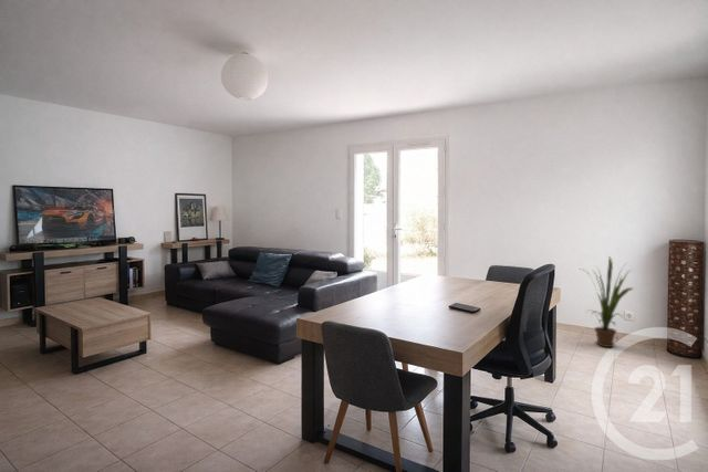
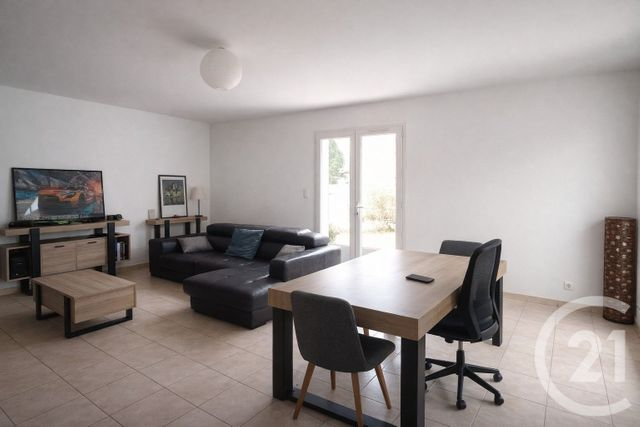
- house plant [580,256,634,348]
